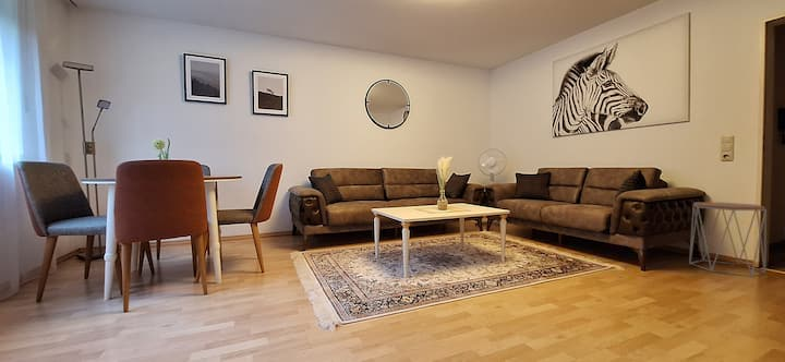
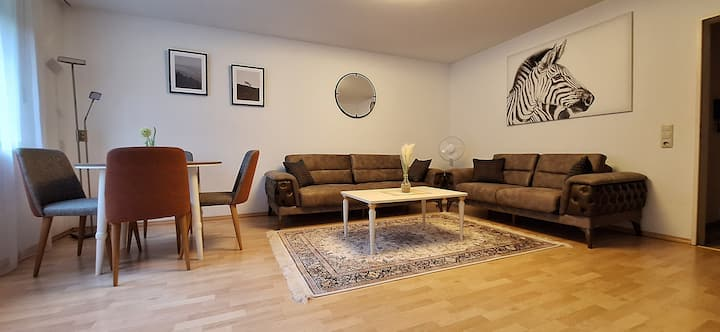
- side table [688,202,768,278]
